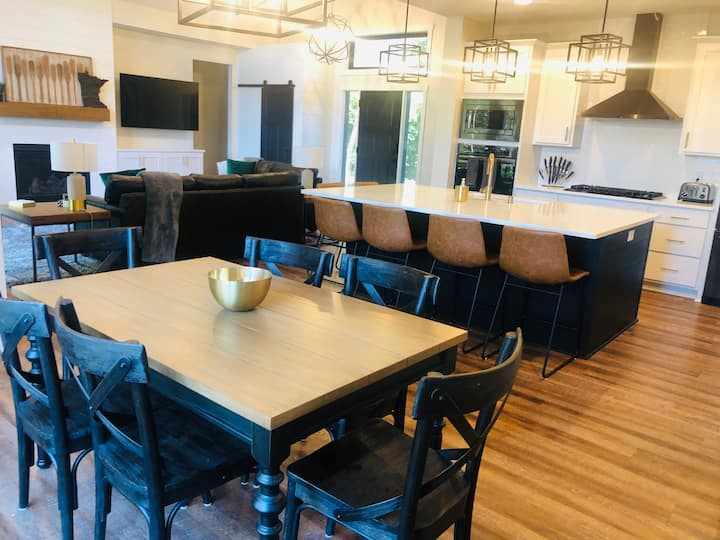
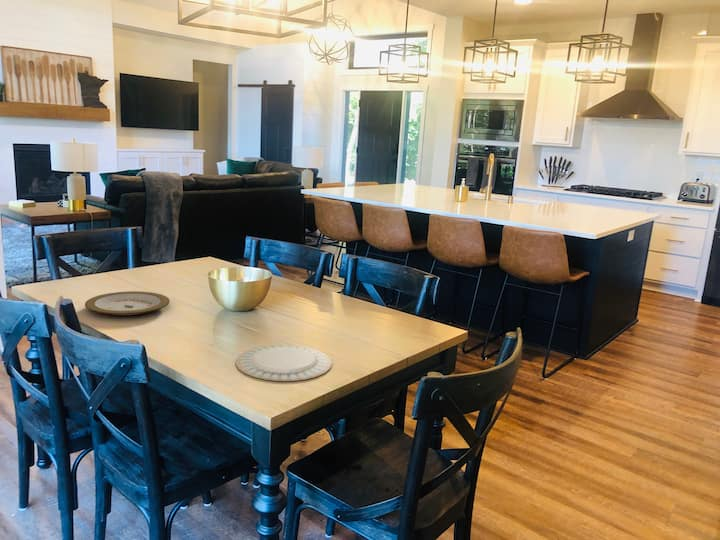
+ chinaware [235,344,333,382]
+ plate [84,290,171,317]
